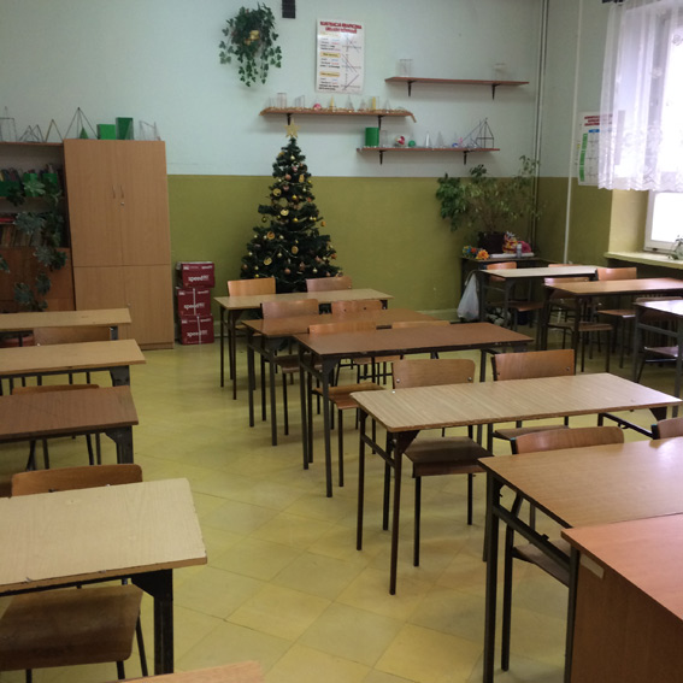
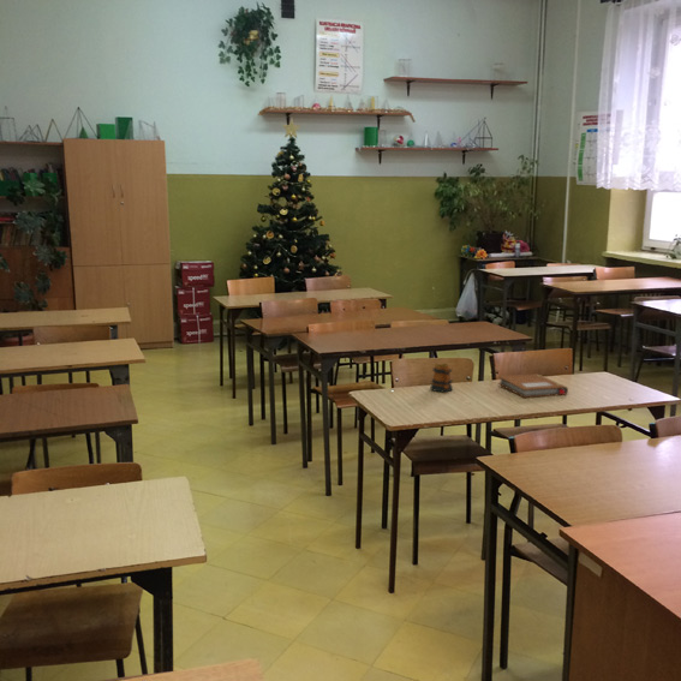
+ notebook [496,372,569,399]
+ mug [429,363,454,393]
